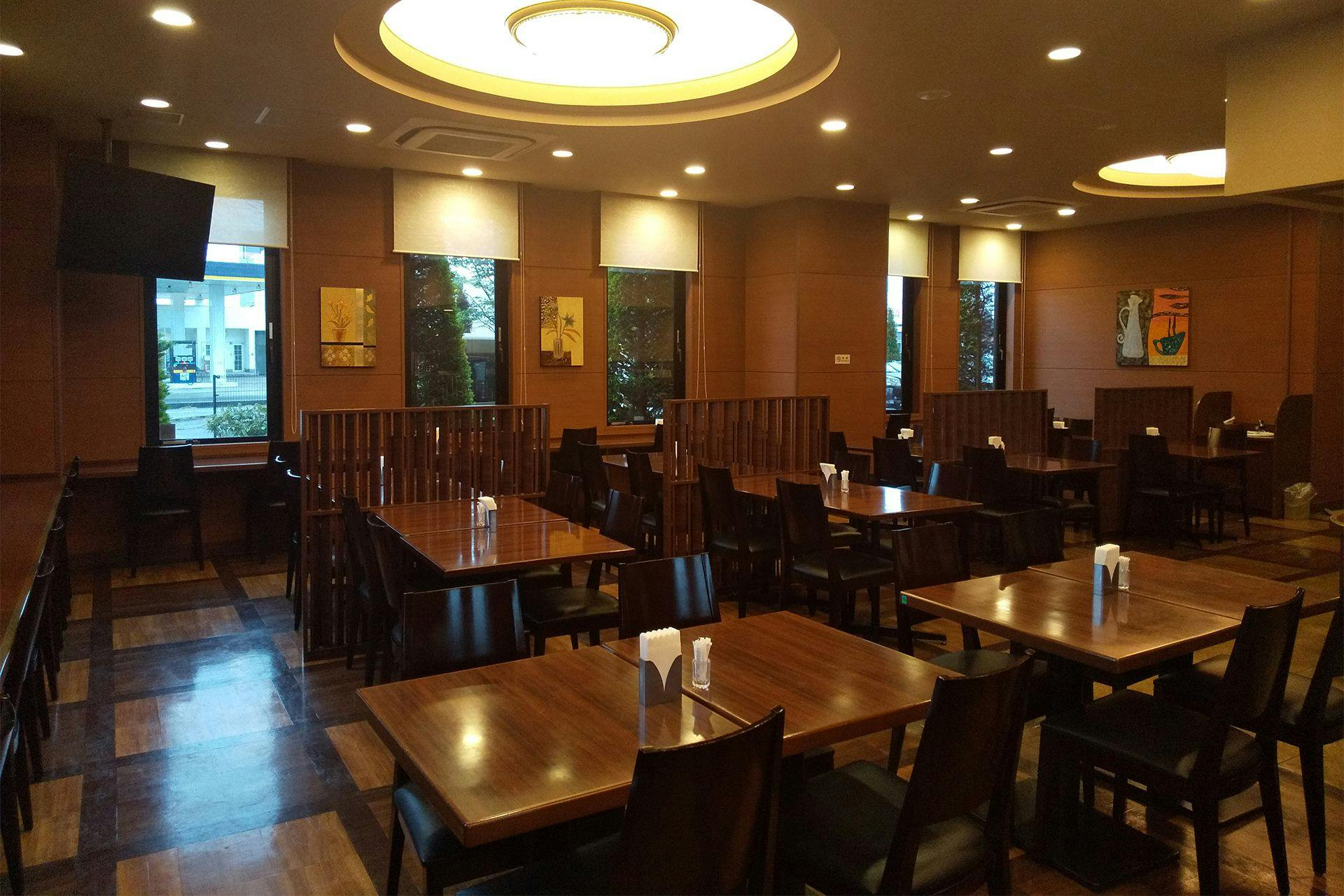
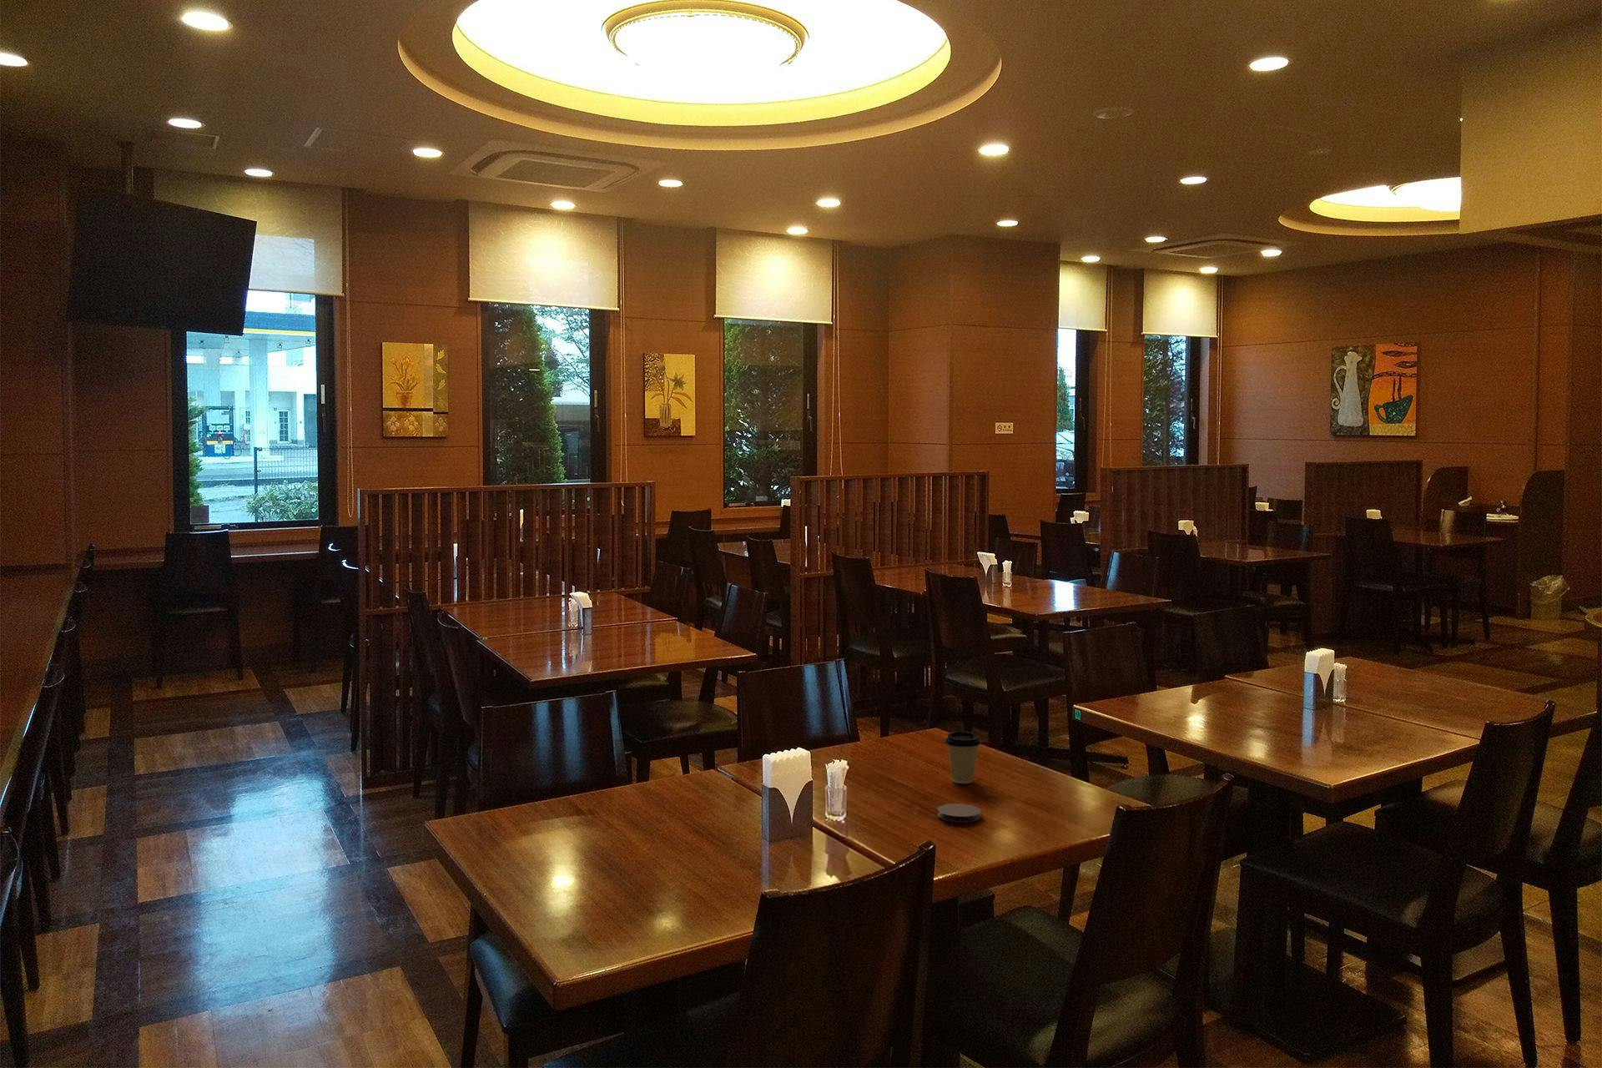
+ coffee cup [944,729,981,784]
+ coaster [937,802,981,824]
